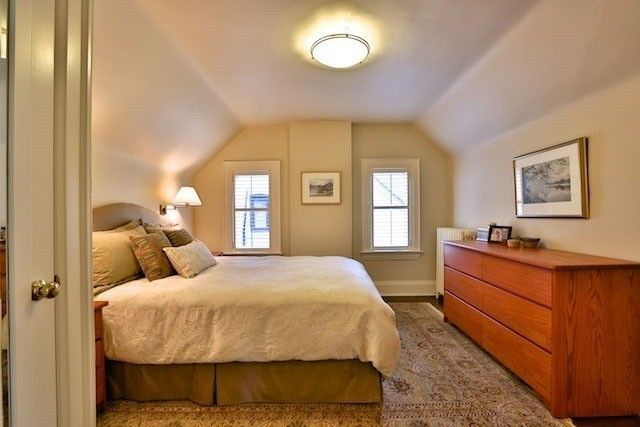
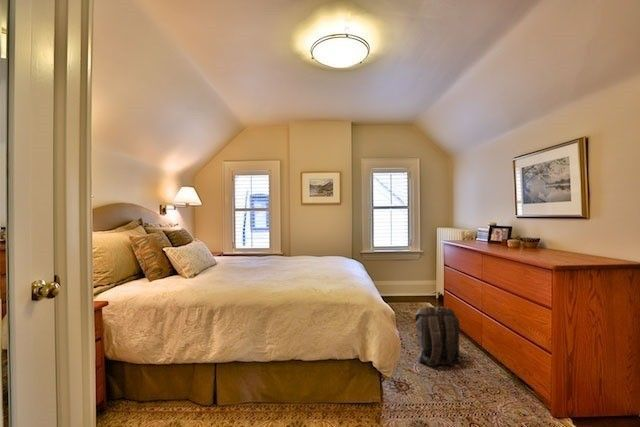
+ backpack [414,306,464,367]
